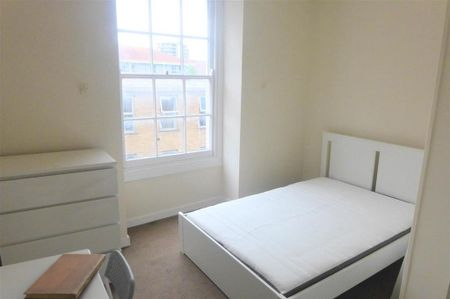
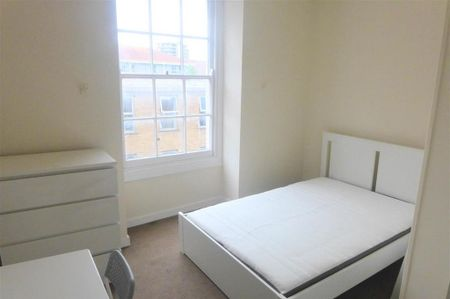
- notebook [23,253,107,299]
